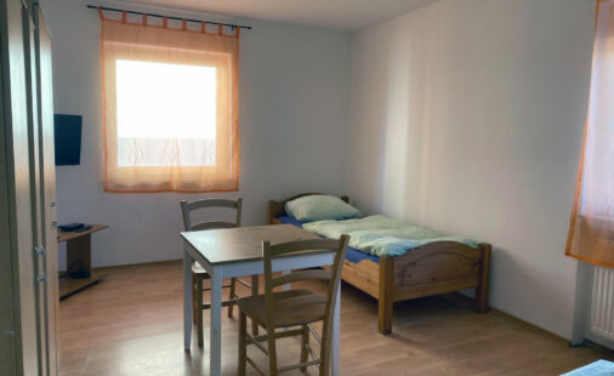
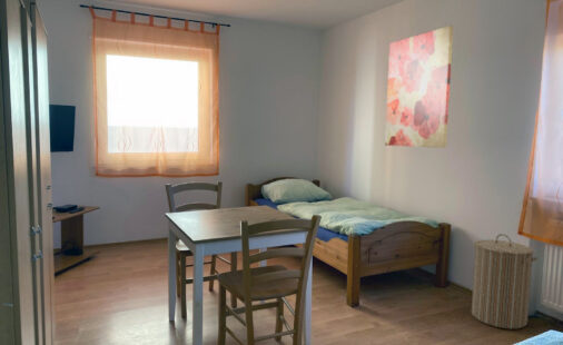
+ laundry hamper [471,233,539,331]
+ wall art [384,24,454,149]
